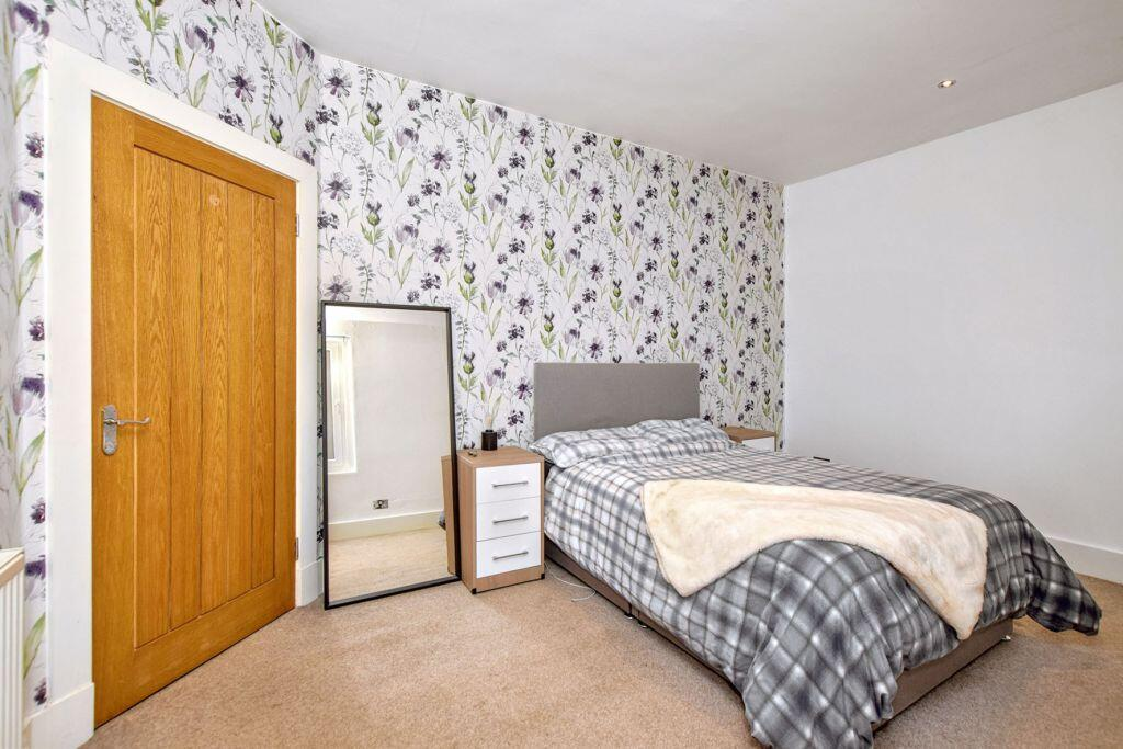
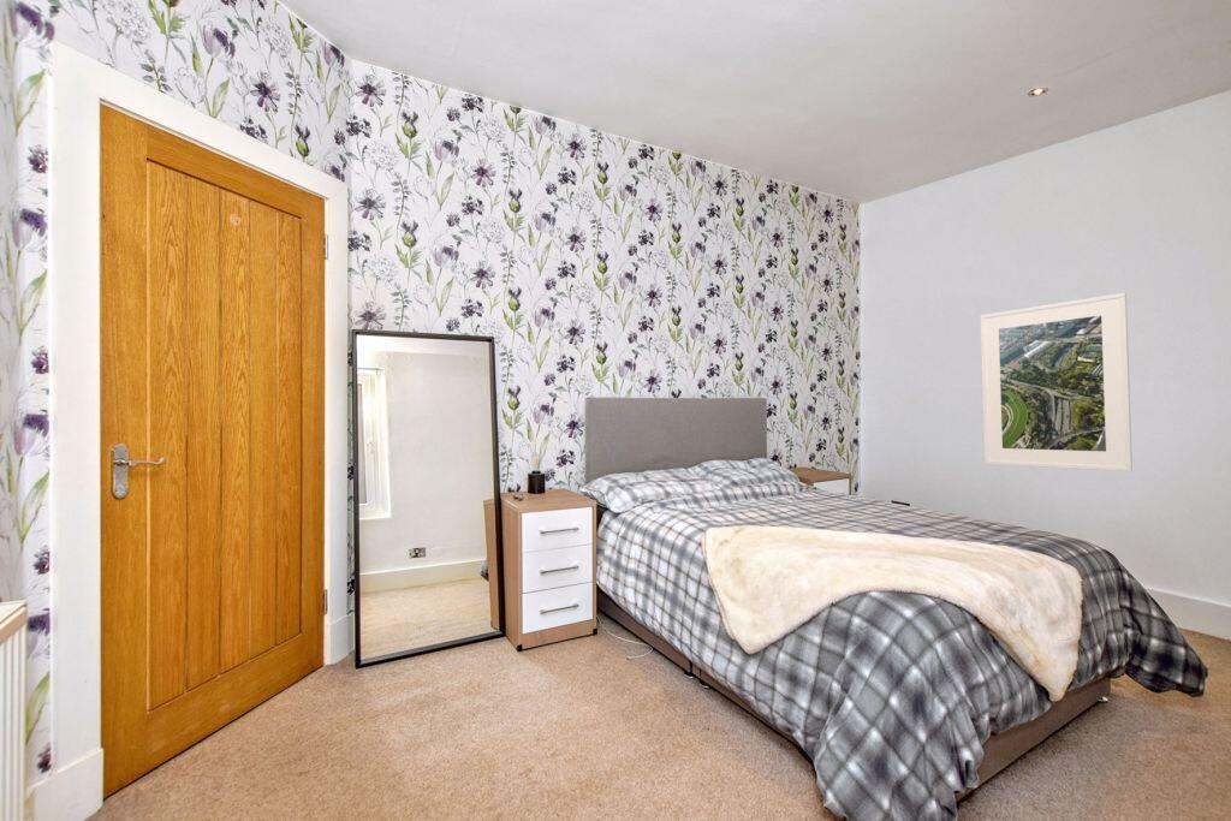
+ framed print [979,292,1134,472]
